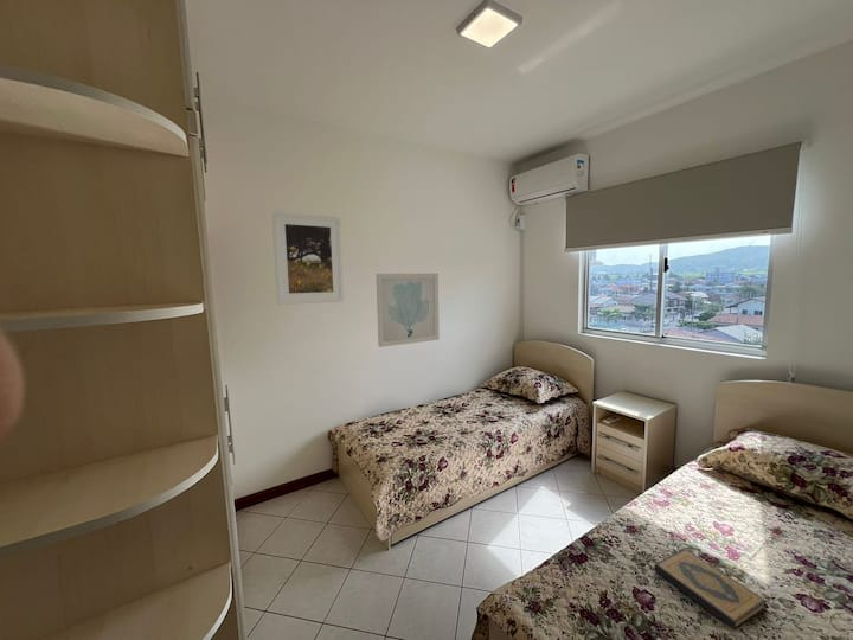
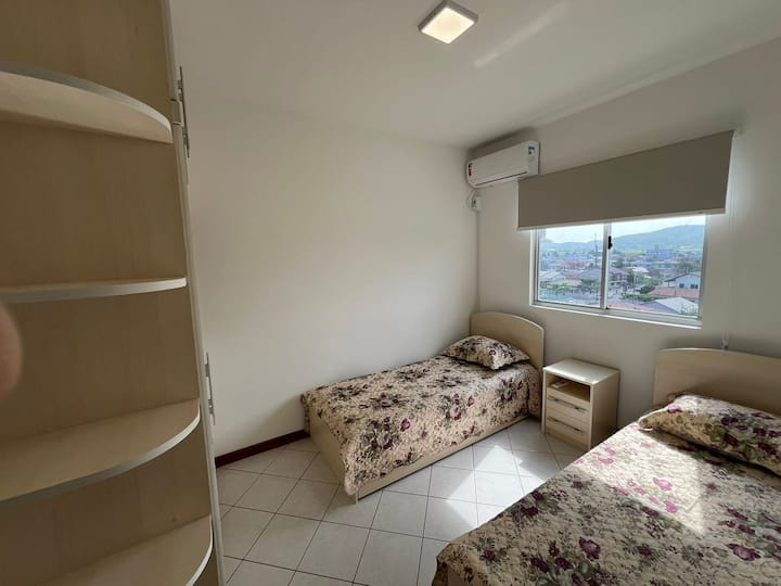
- wall art [376,273,441,348]
- hardback book [653,548,768,632]
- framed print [271,211,345,306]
